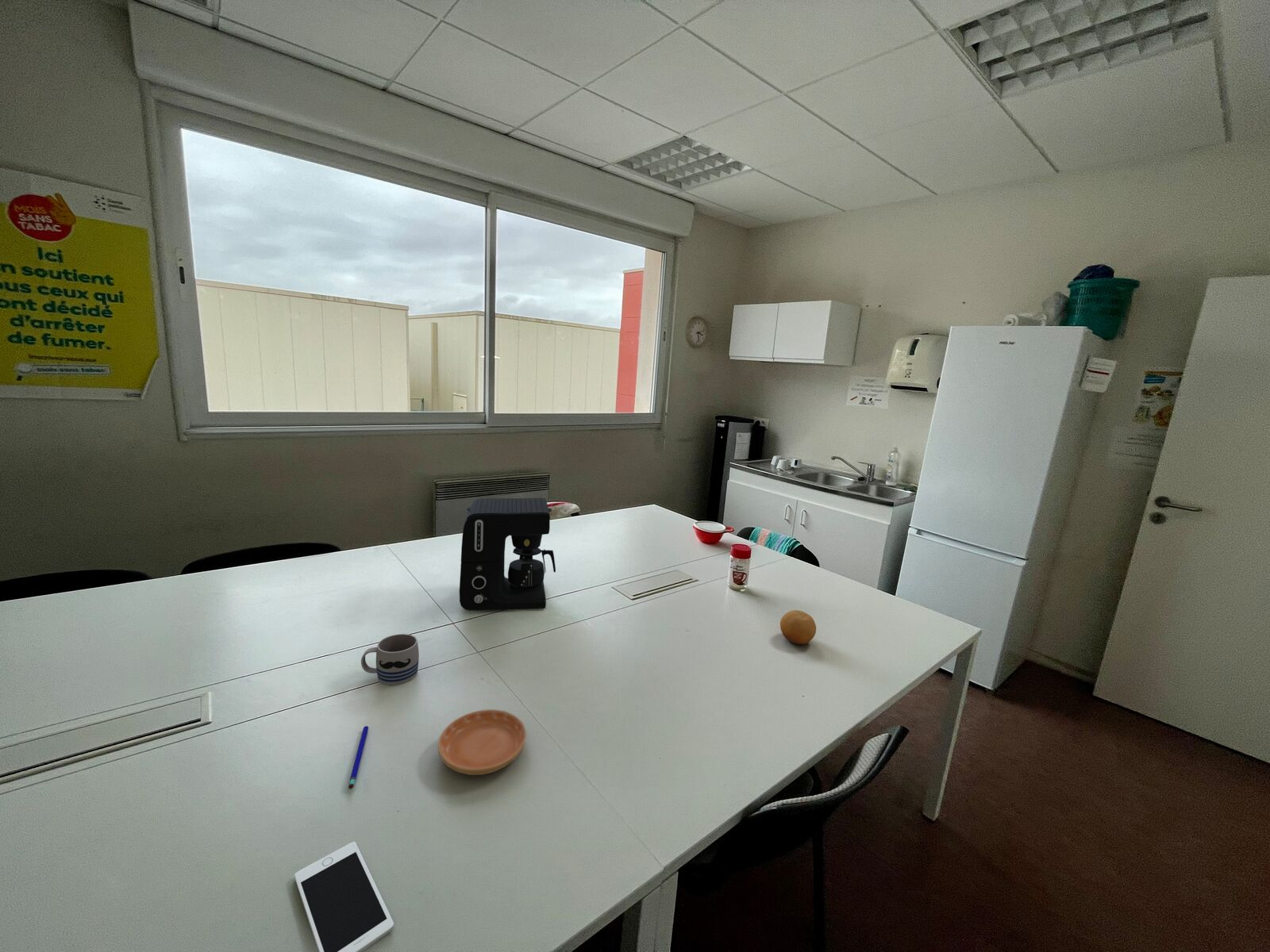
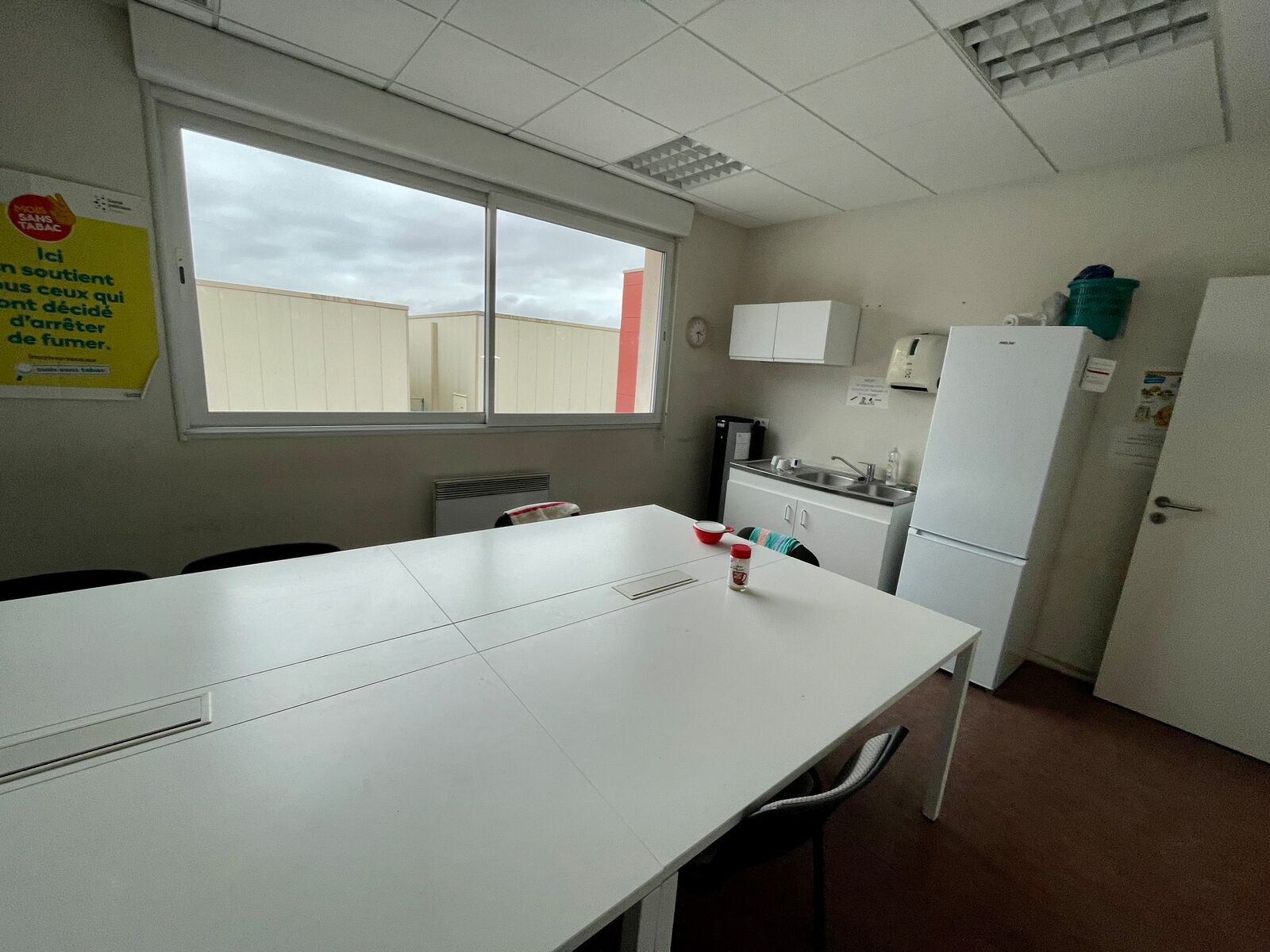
- pen [348,725,369,789]
- cell phone [294,841,394,952]
- saucer [437,708,527,776]
- fruit [779,609,817,645]
- mug [360,633,420,685]
- coffee maker [459,497,556,612]
